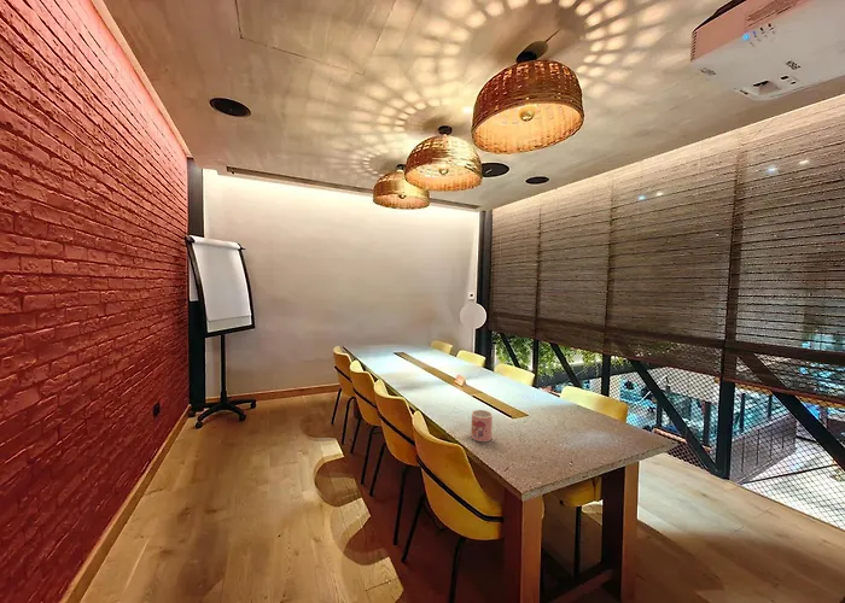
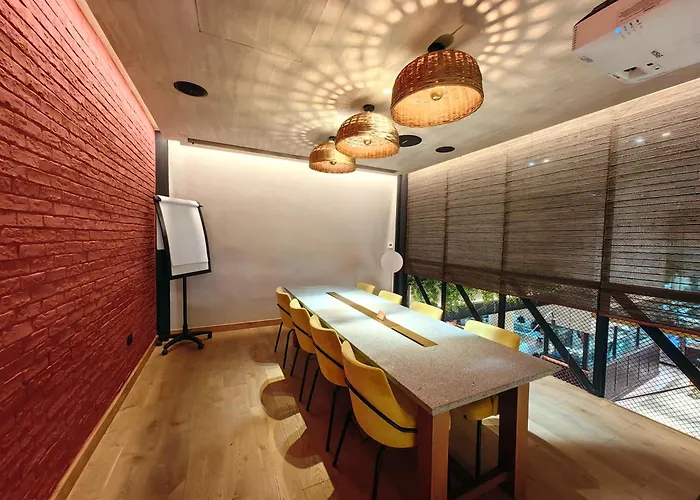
- mug [470,409,494,443]
